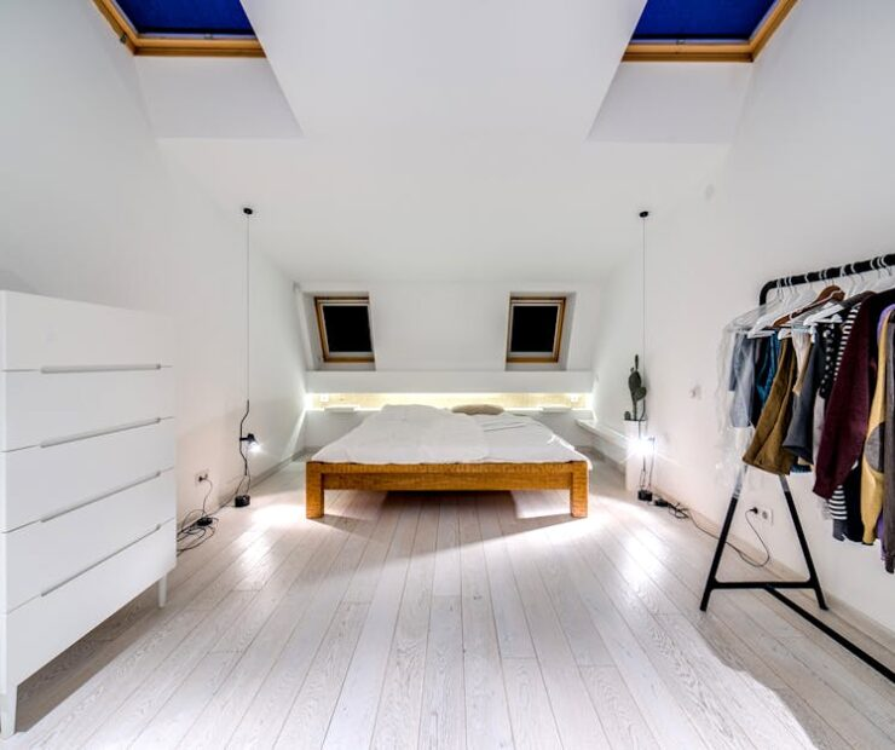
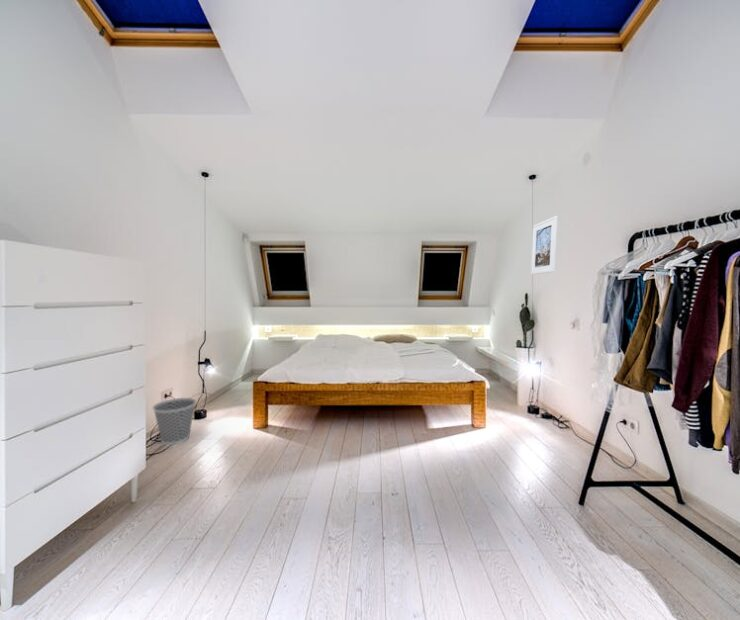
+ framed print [530,215,559,275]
+ wastebasket [152,397,197,446]
